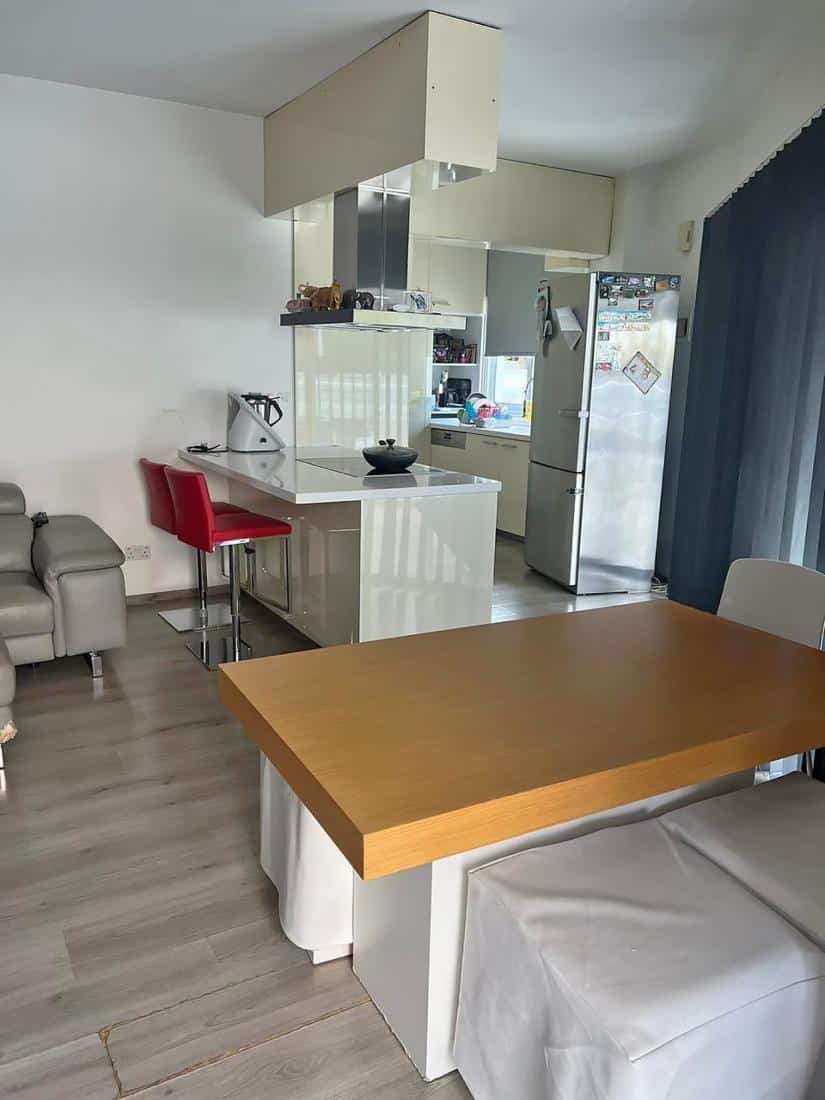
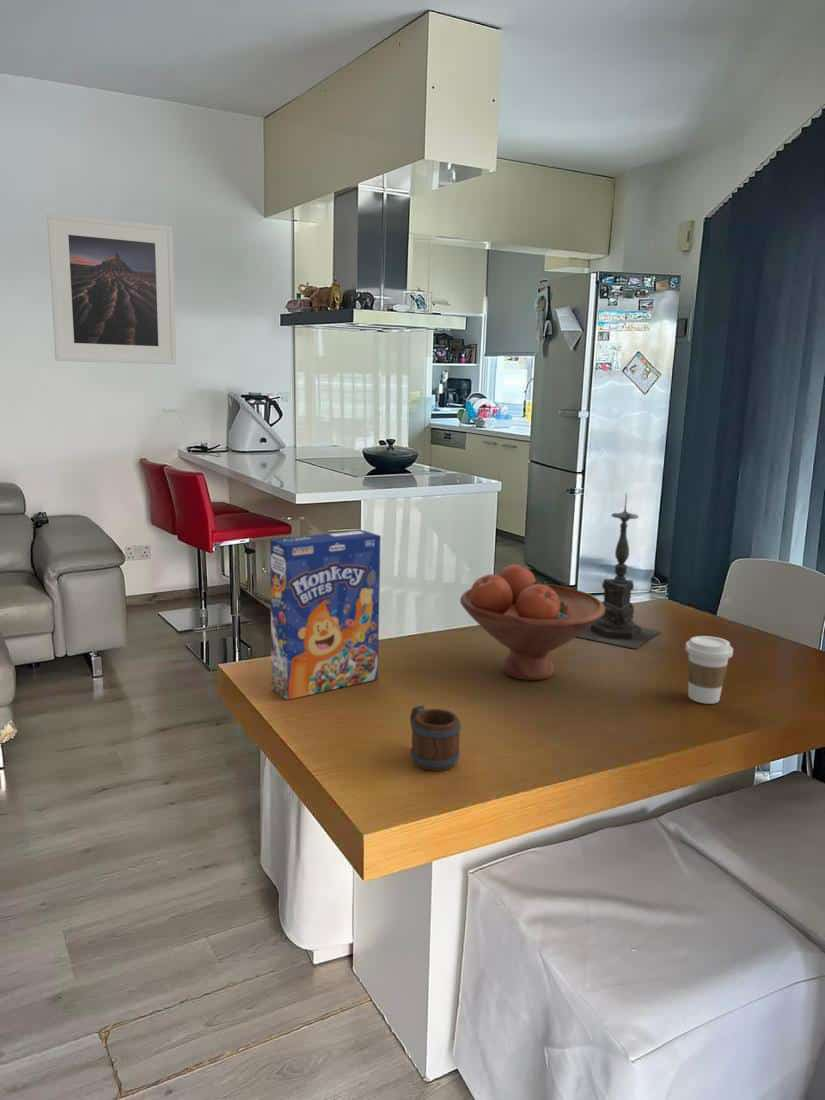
+ cereal box [269,529,382,701]
+ coffee cup [684,635,734,705]
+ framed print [46,212,177,365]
+ candle holder [576,492,661,650]
+ mug [409,704,462,772]
+ fruit bowl [459,564,605,681]
